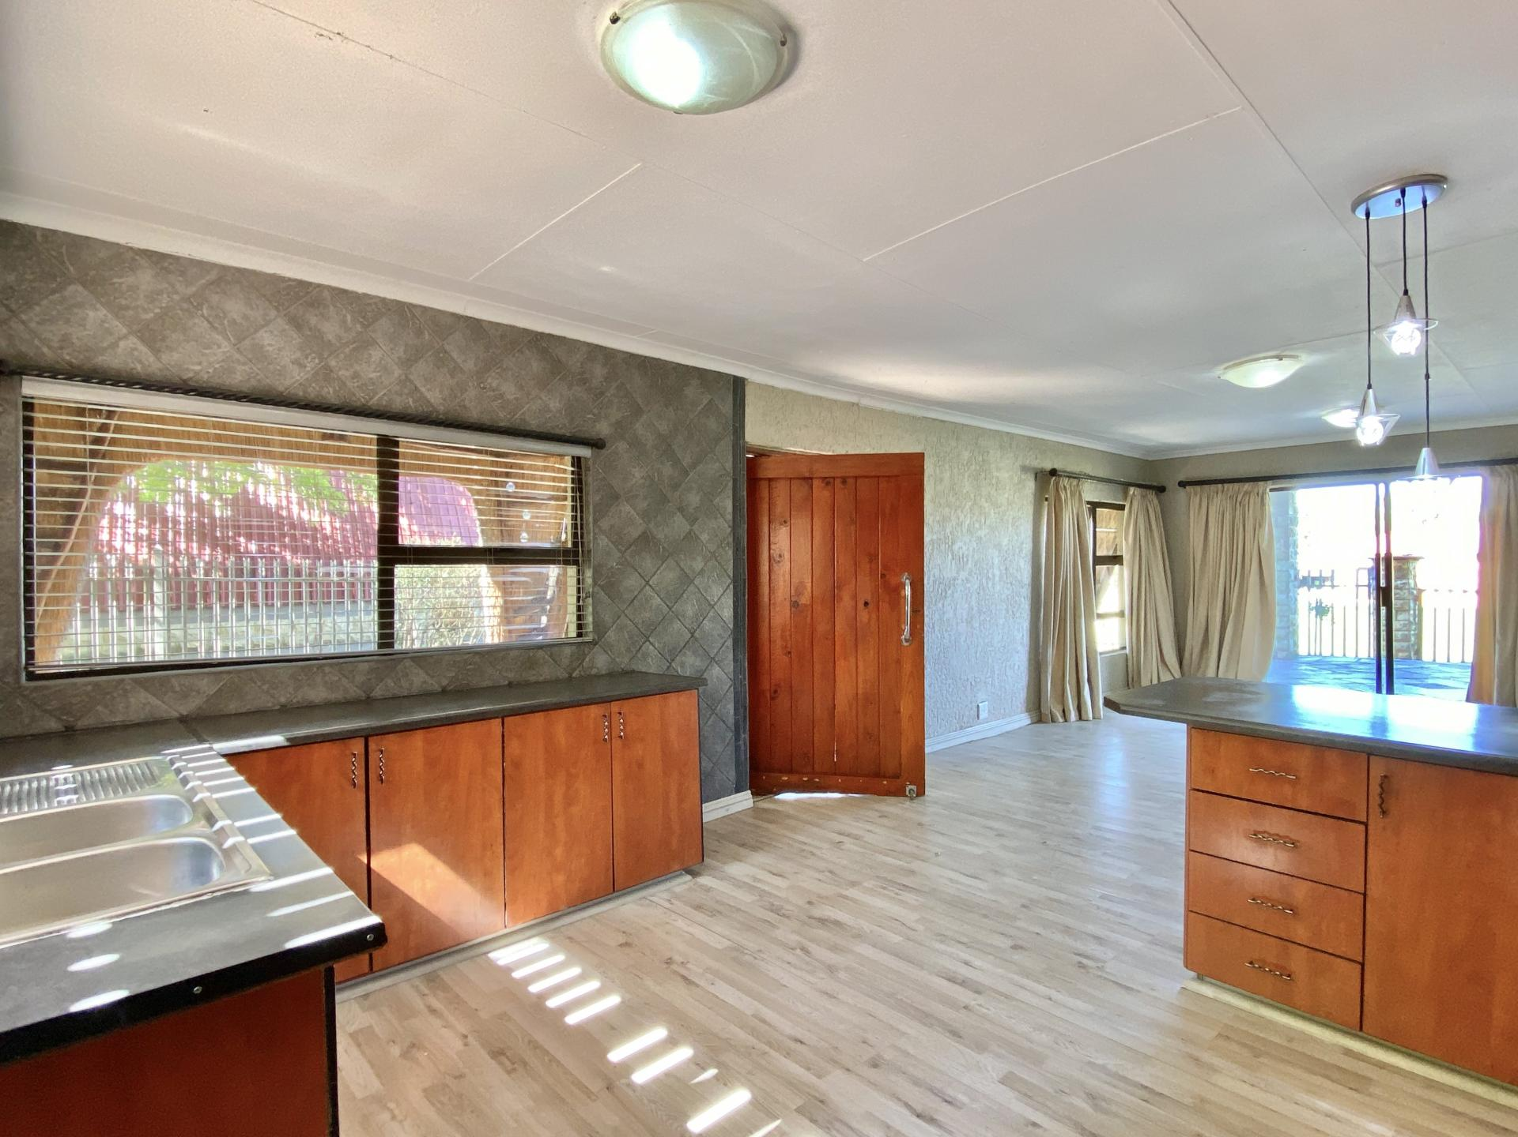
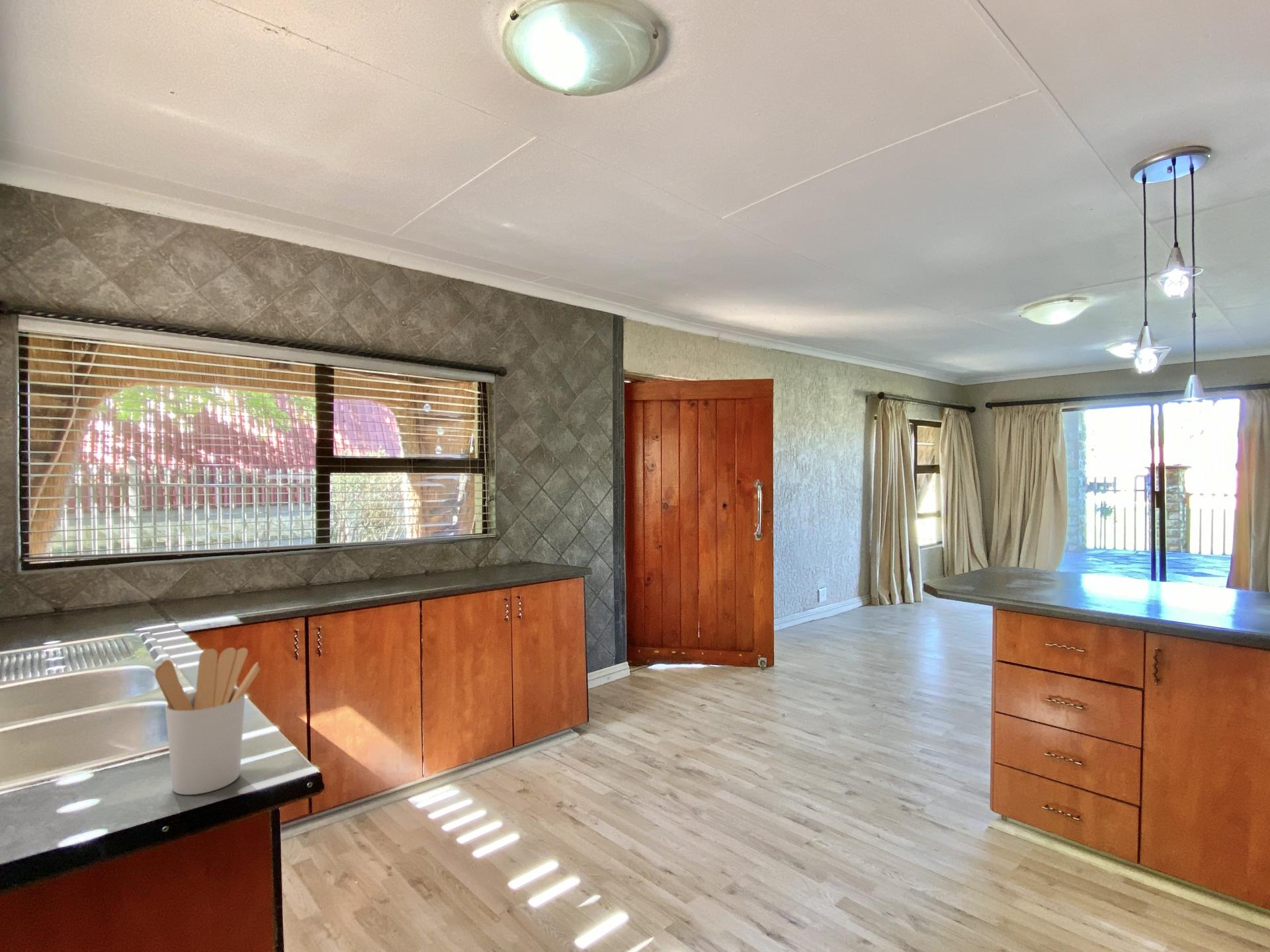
+ utensil holder [154,647,261,795]
